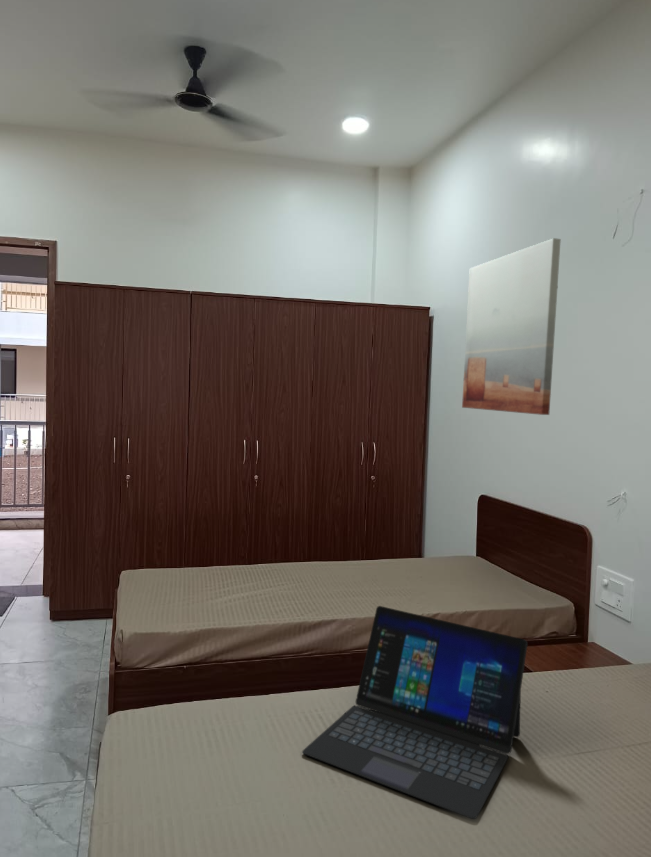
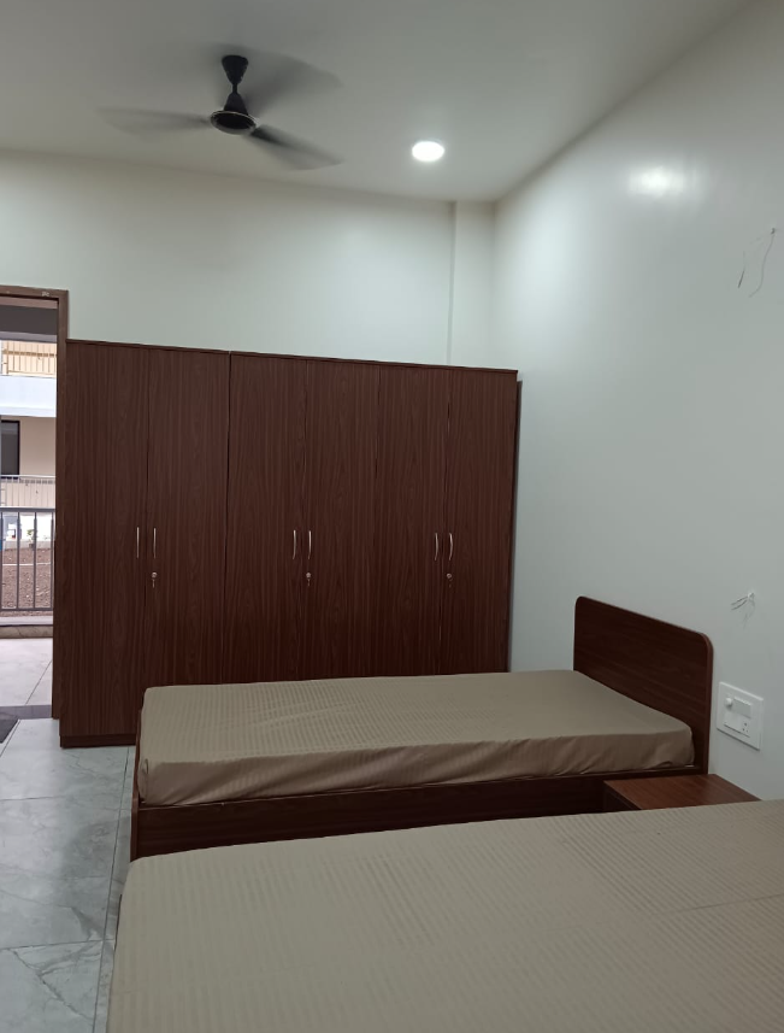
- wall art [461,237,562,416]
- laptop [301,605,529,820]
